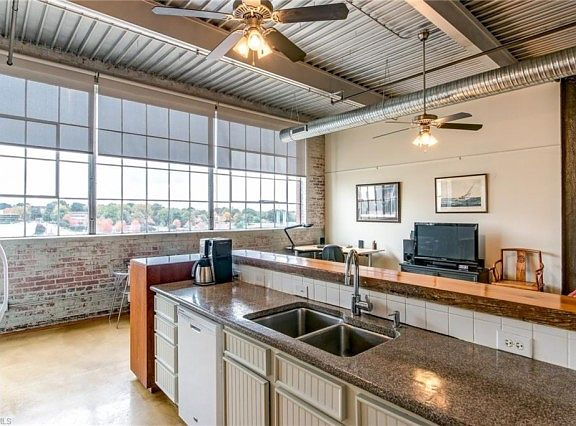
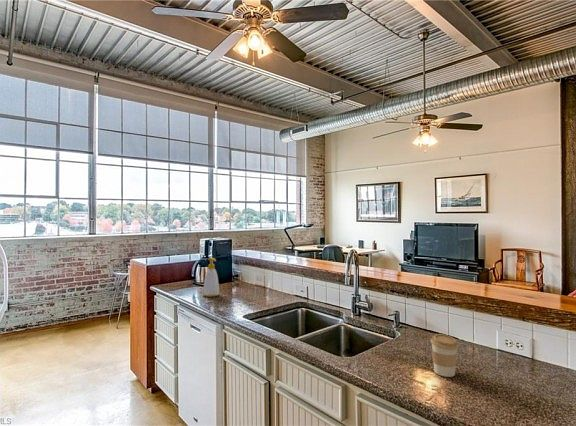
+ soap bottle [202,257,220,298]
+ coffee cup [430,333,460,378]
